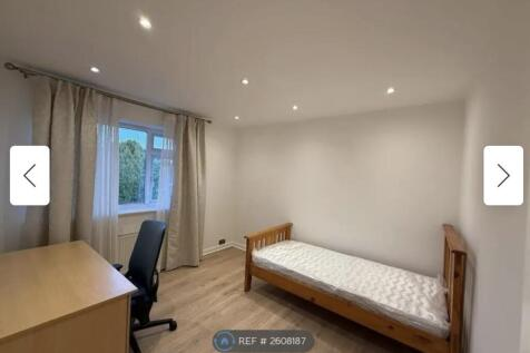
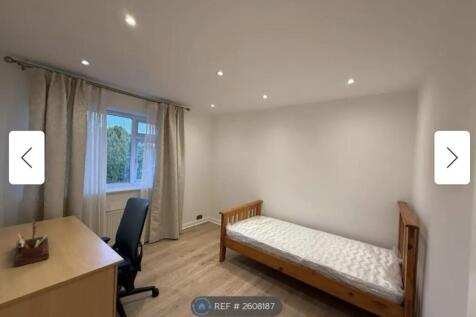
+ desk organizer [14,220,50,268]
